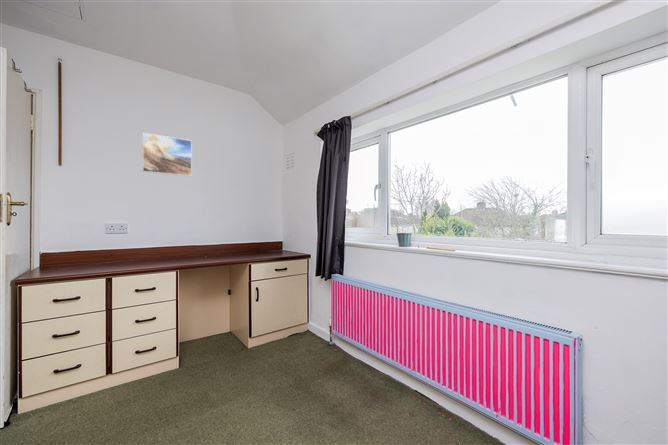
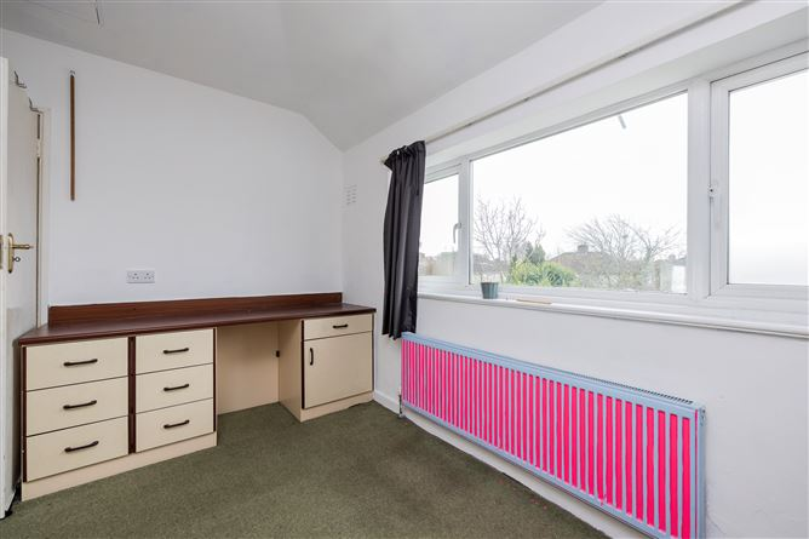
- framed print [141,132,193,177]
